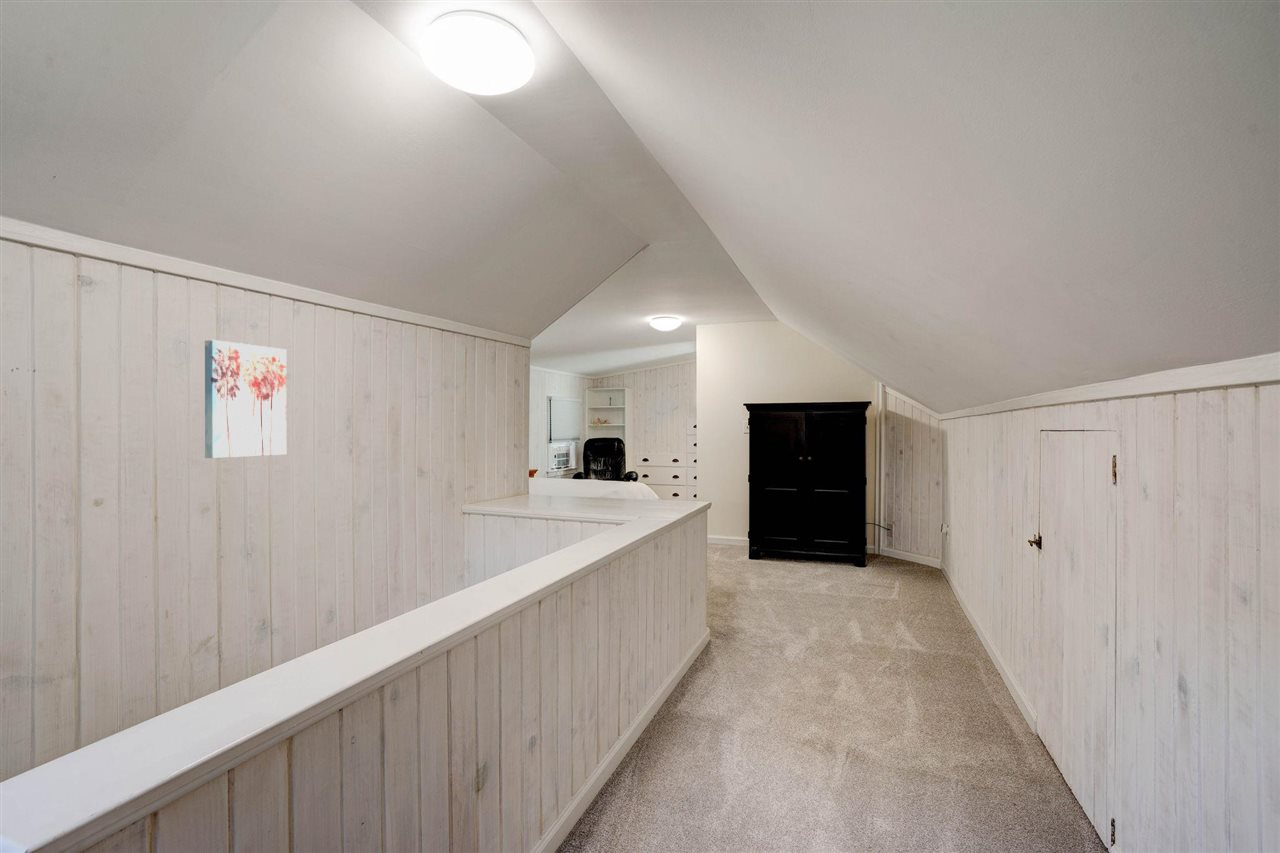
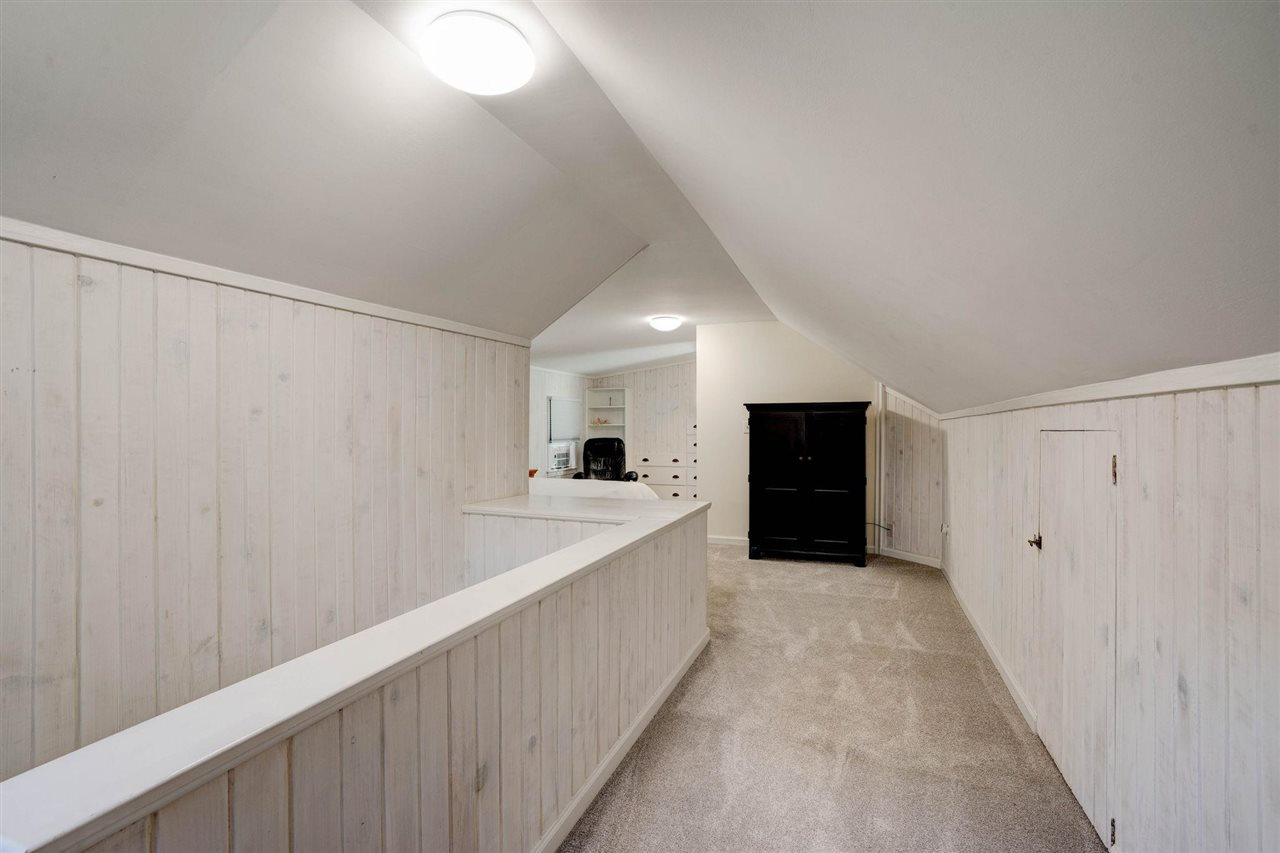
- wall art [204,339,287,459]
